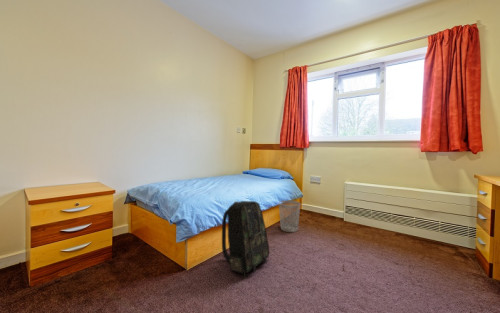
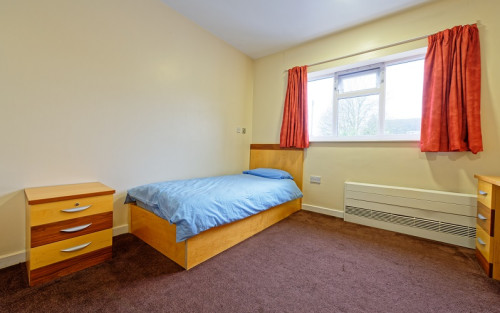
- backpack [221,200,270,279]
- wastebasket [278,199,301,233]
